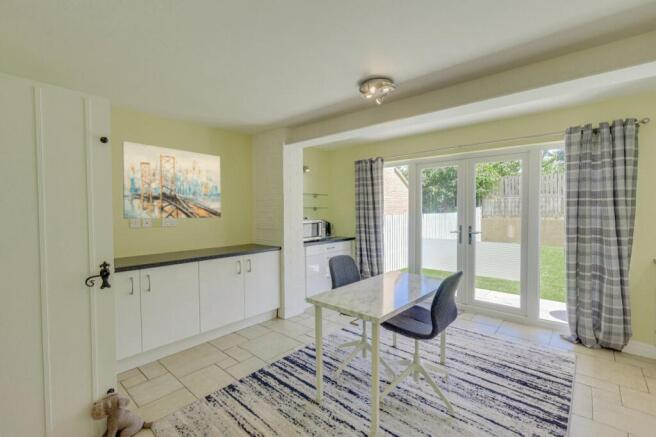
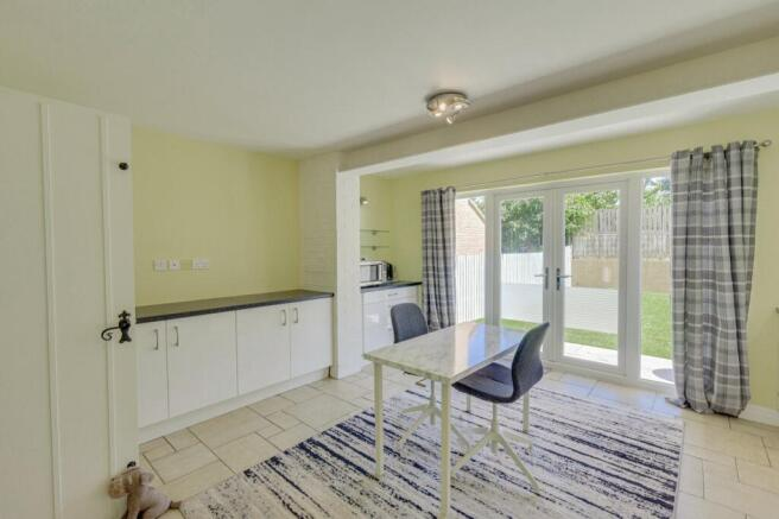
- wall art [121,140,222,220]
